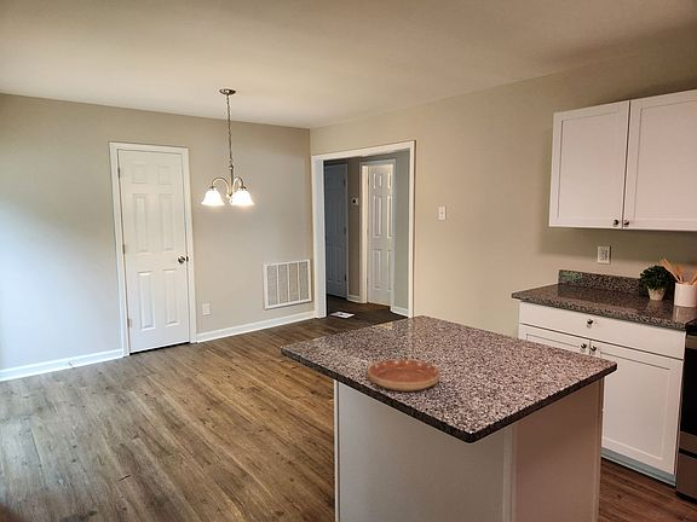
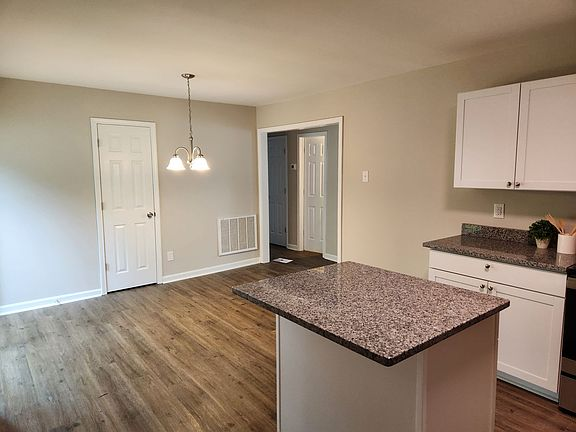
- saucer [367,359,442,392]
